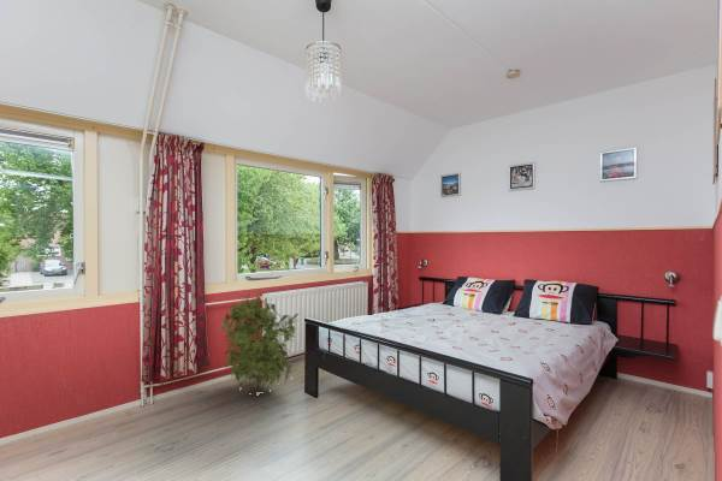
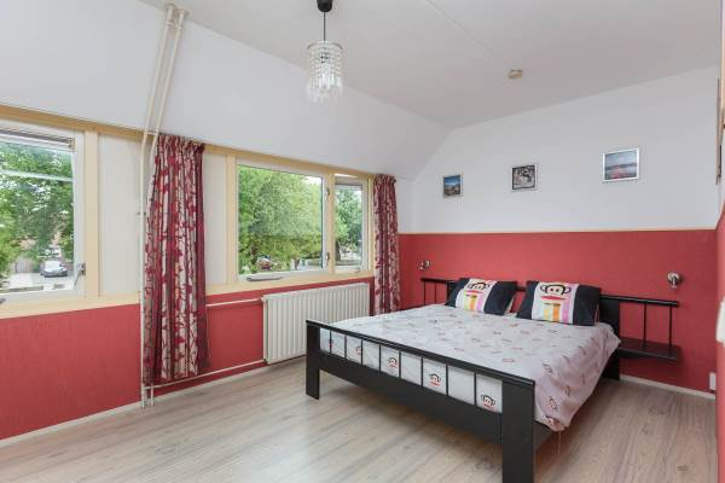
- indoor plant [219,291,300,392]
